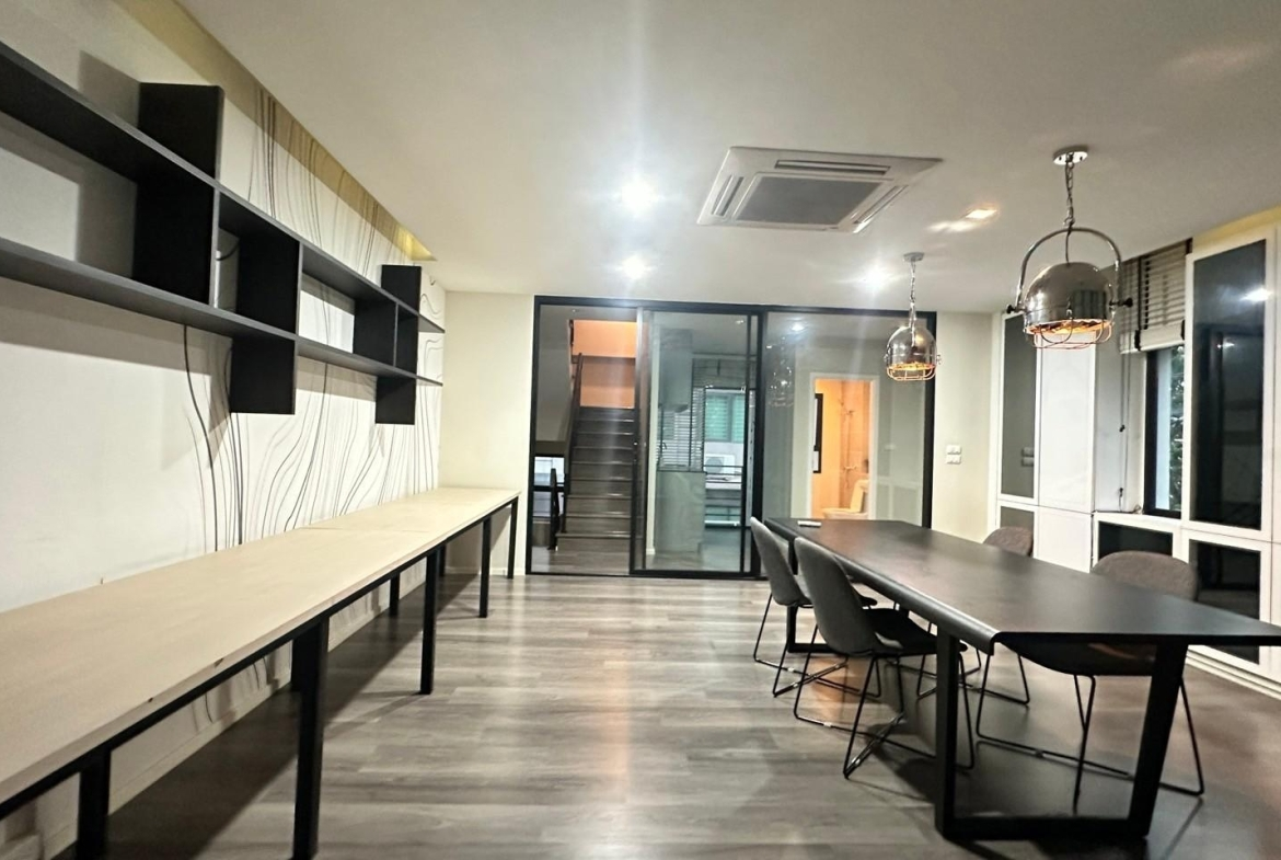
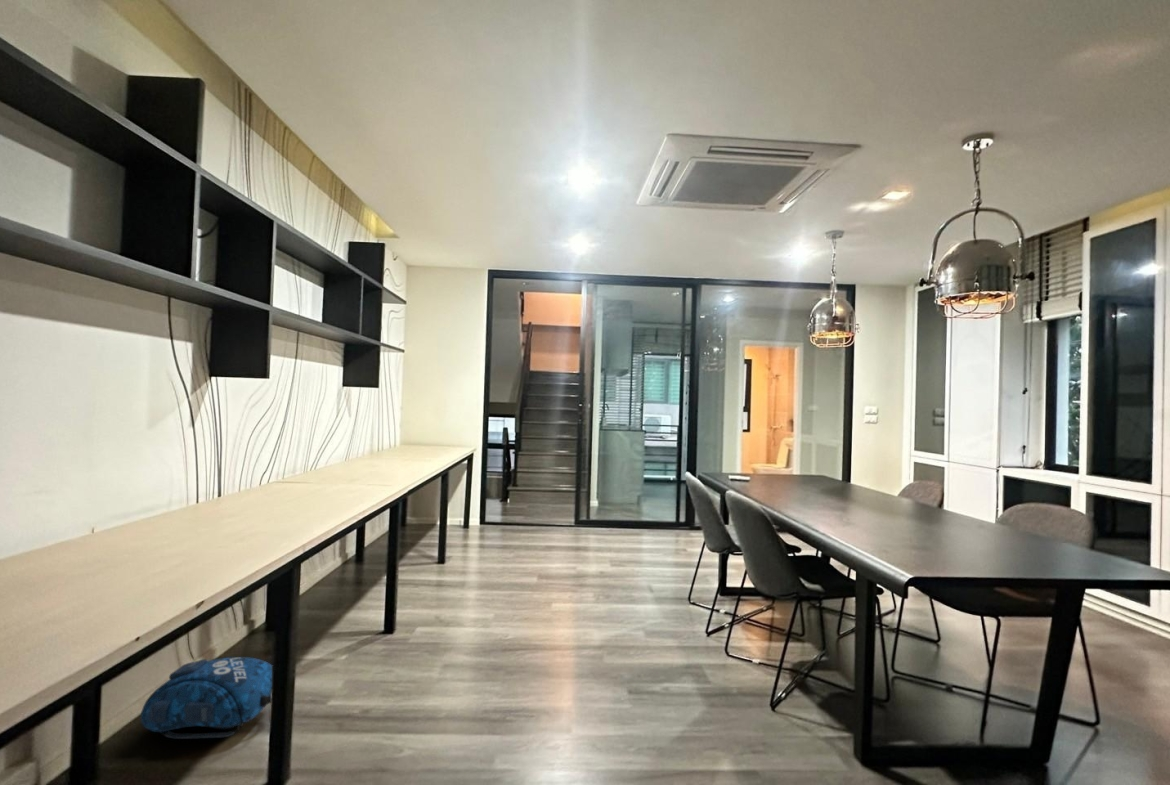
+ backpack [140,656,273,740]
